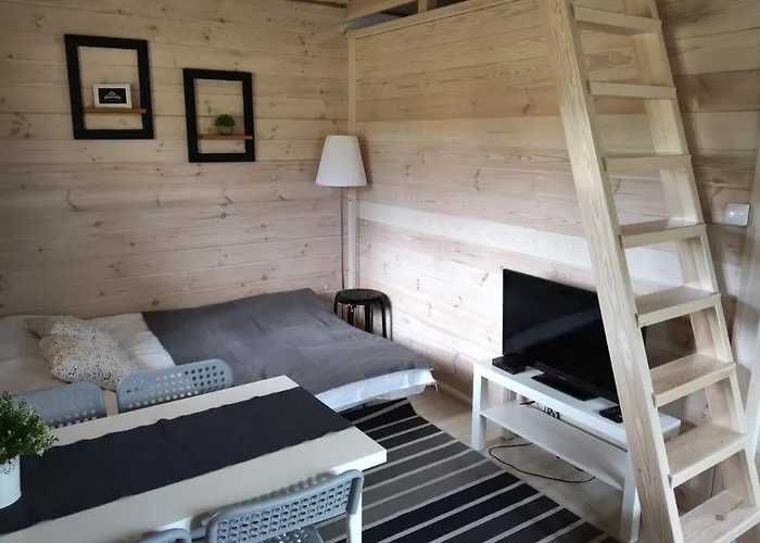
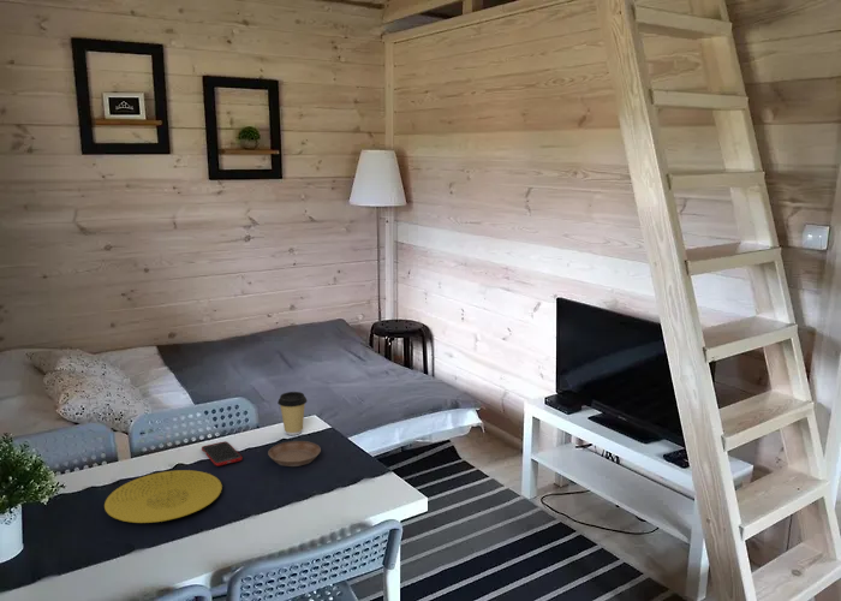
+ saucer [267,440,322,468]
+ coffee cup [276,391,309,436]
+ plate [103,469,223,524]
+ cell phone [201,440,243,468]
